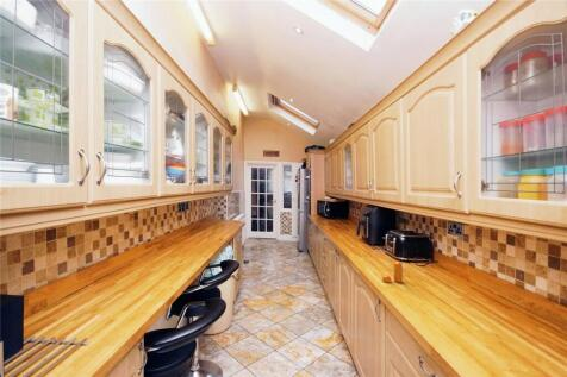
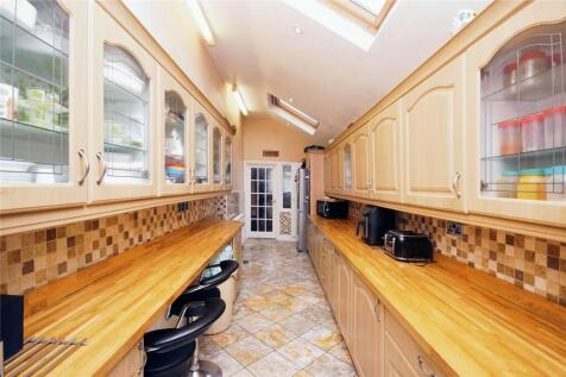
- pepper shaker [381,260,404,284]
